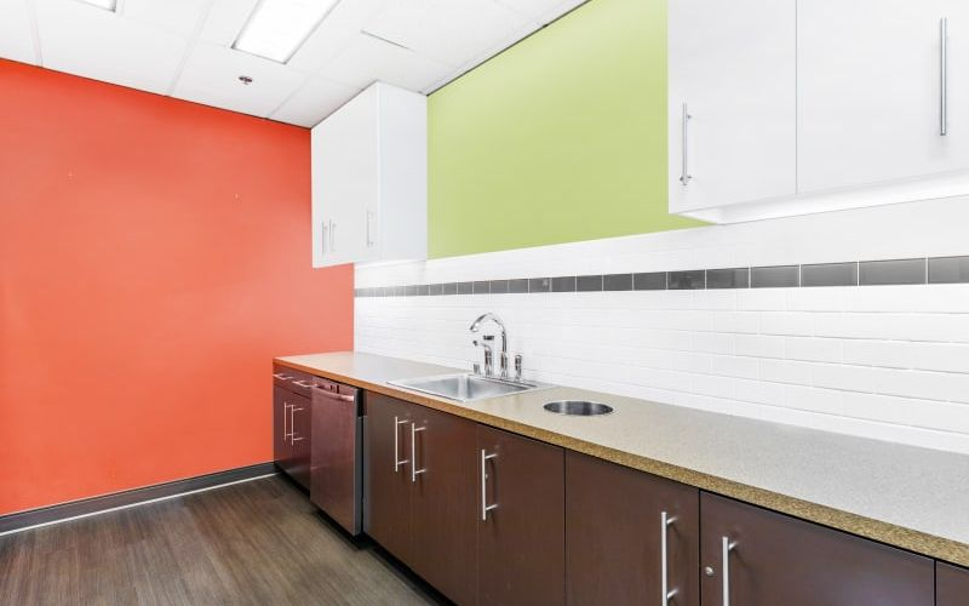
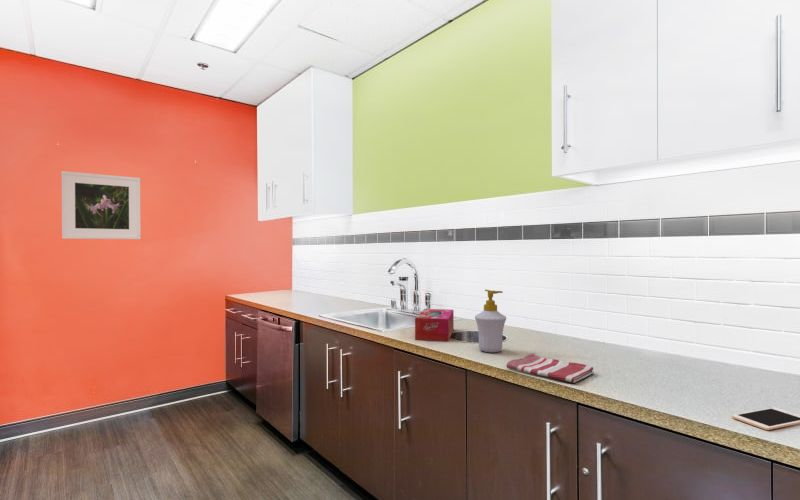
+ tissue box [414,308,455,342]
+ dish towel [505,353,595,384]
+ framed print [60,170,142,240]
+ soap bottle [474,289,507,353]
+ cell phone [731,406,800,431]
